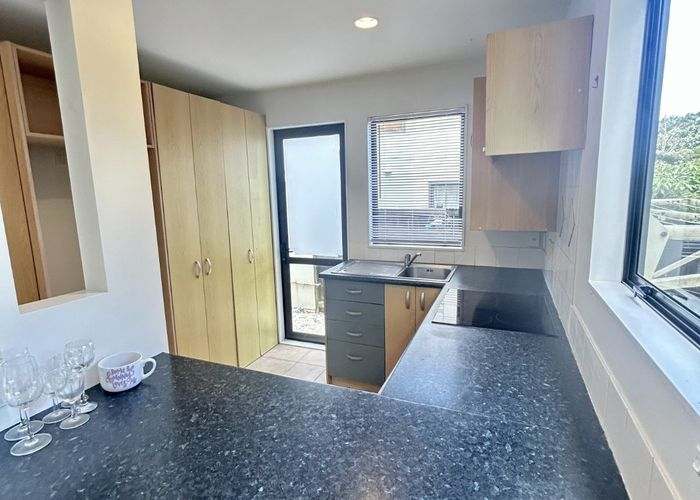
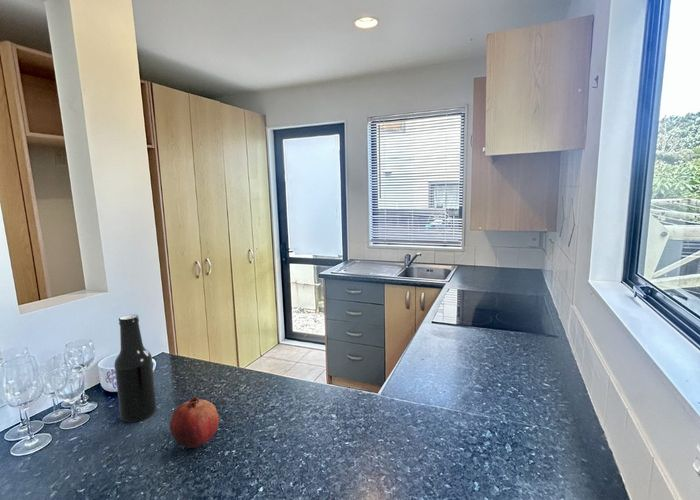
+ fruit [169,396,220,449]
+ beer bottle [113,314,158,423]
